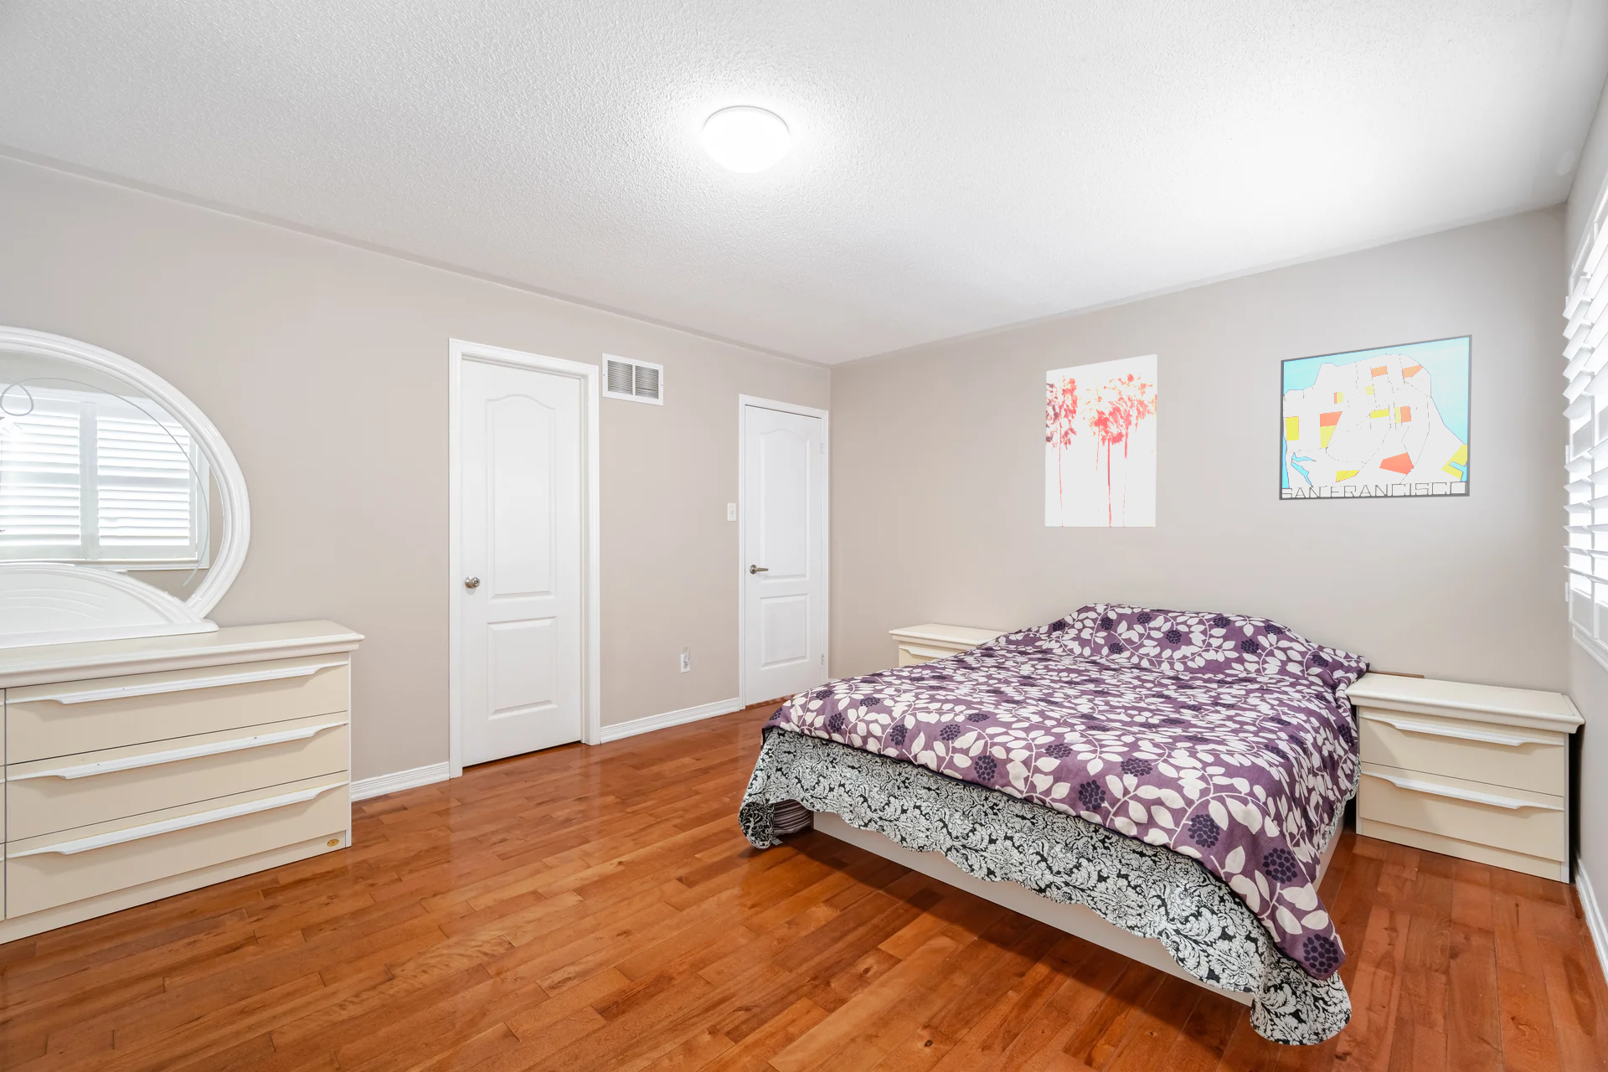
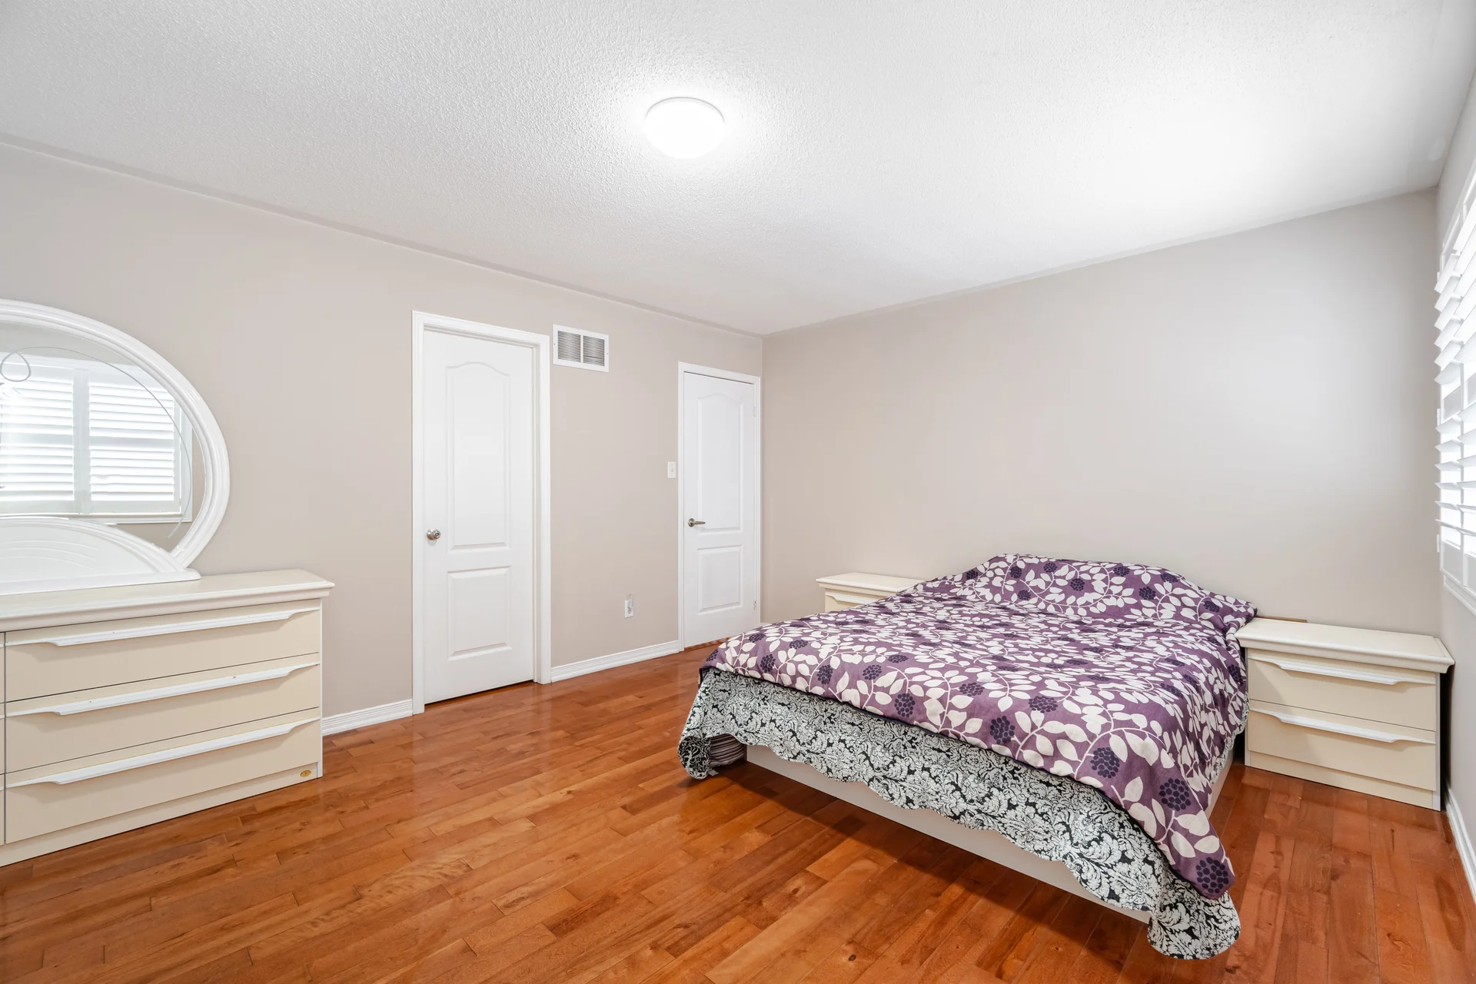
- wall art [1278,334,1473,501]
- wall art [1044,353,1158,528]
